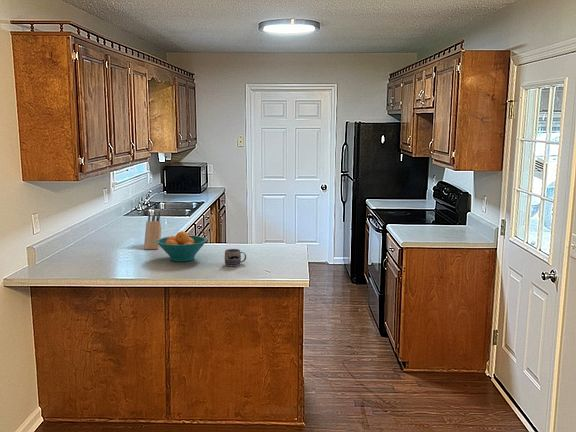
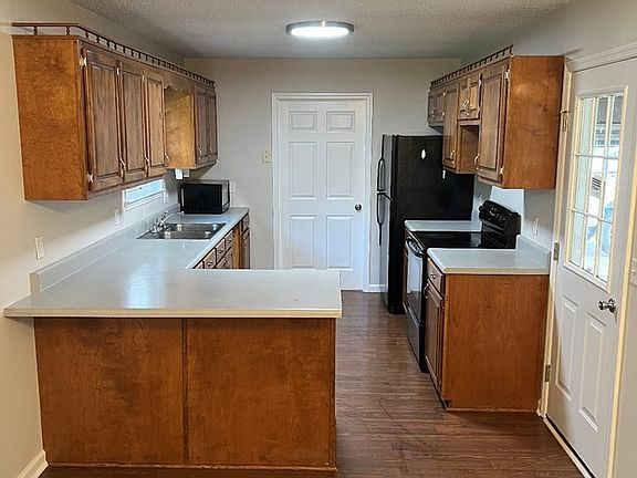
- fruit bowl [157,230,208,263]
- mug [224,248,247,267]
- knife block [143,211,162,251]
